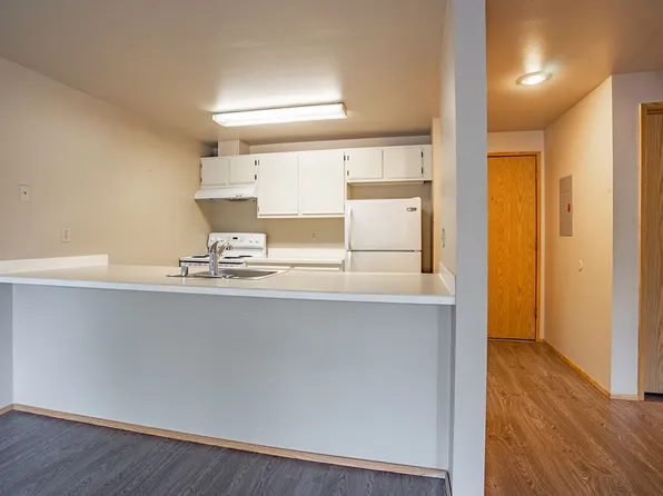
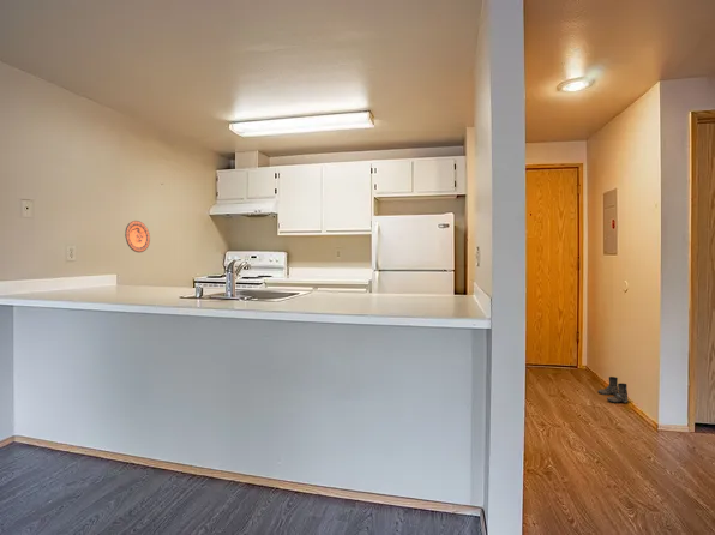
+ boots [596,375,629,404]
+ decorative plate [124,220,151,253]
